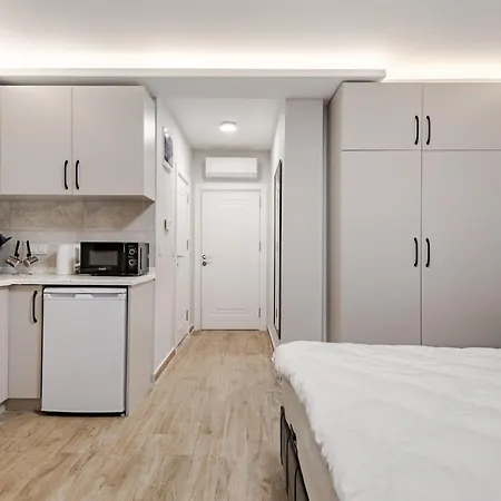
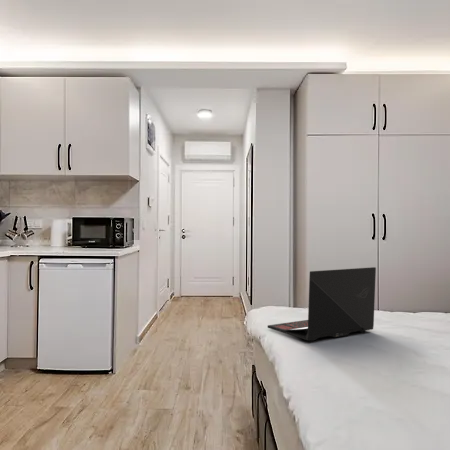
+ laptop [267,266,377,342]
